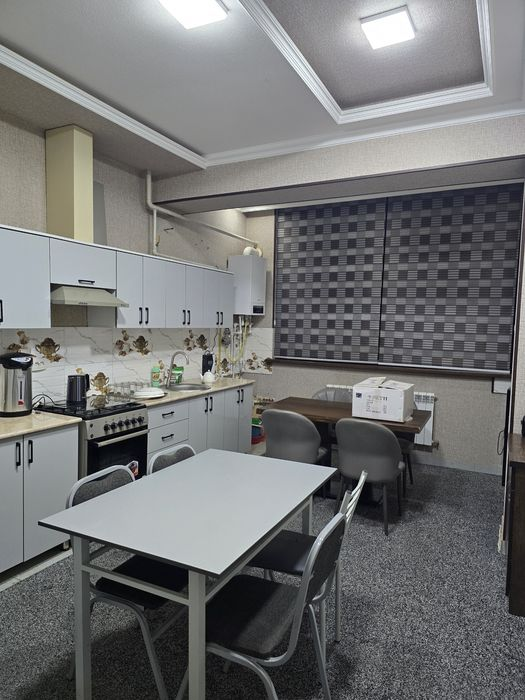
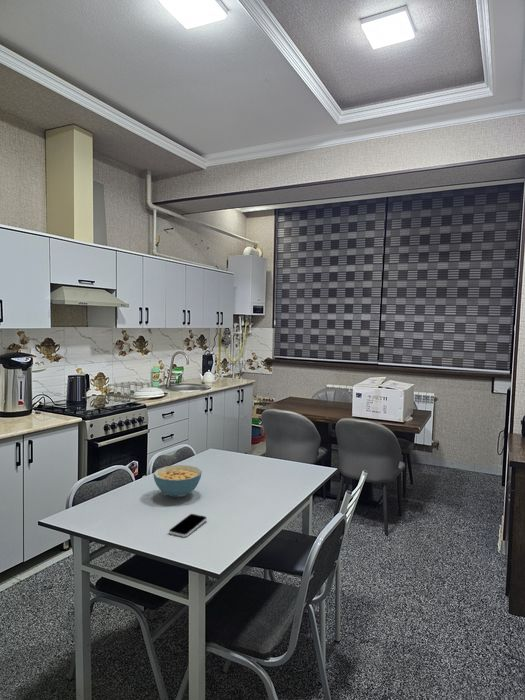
+ cereal bowl [152,464,203,499]
+ smartphone [168,513,208,538]
